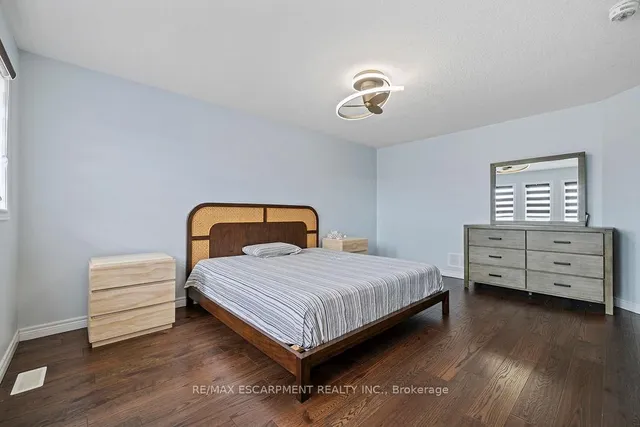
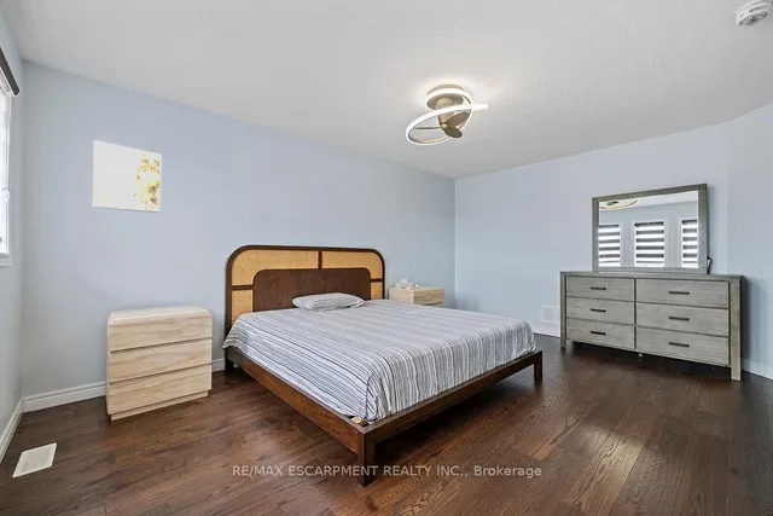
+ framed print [92,139,163,214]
